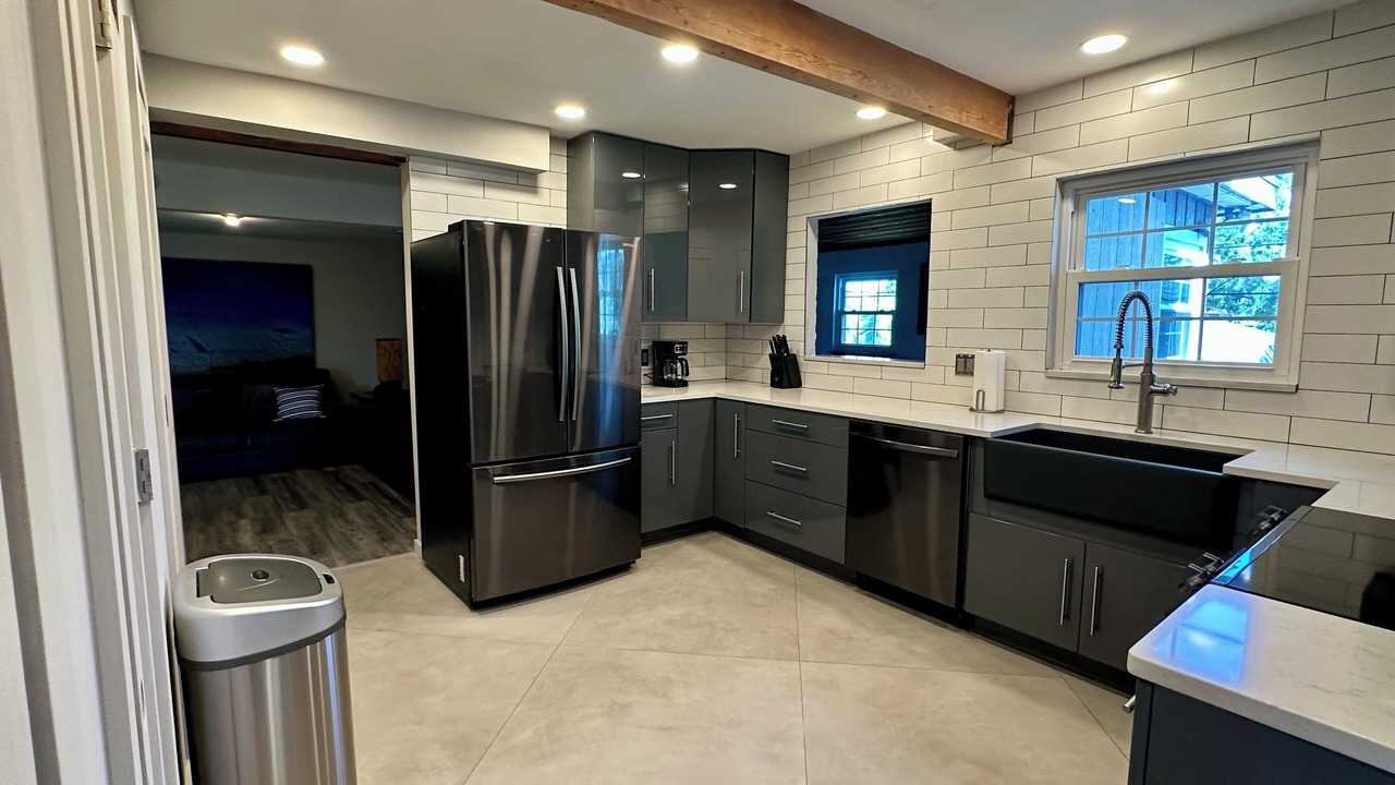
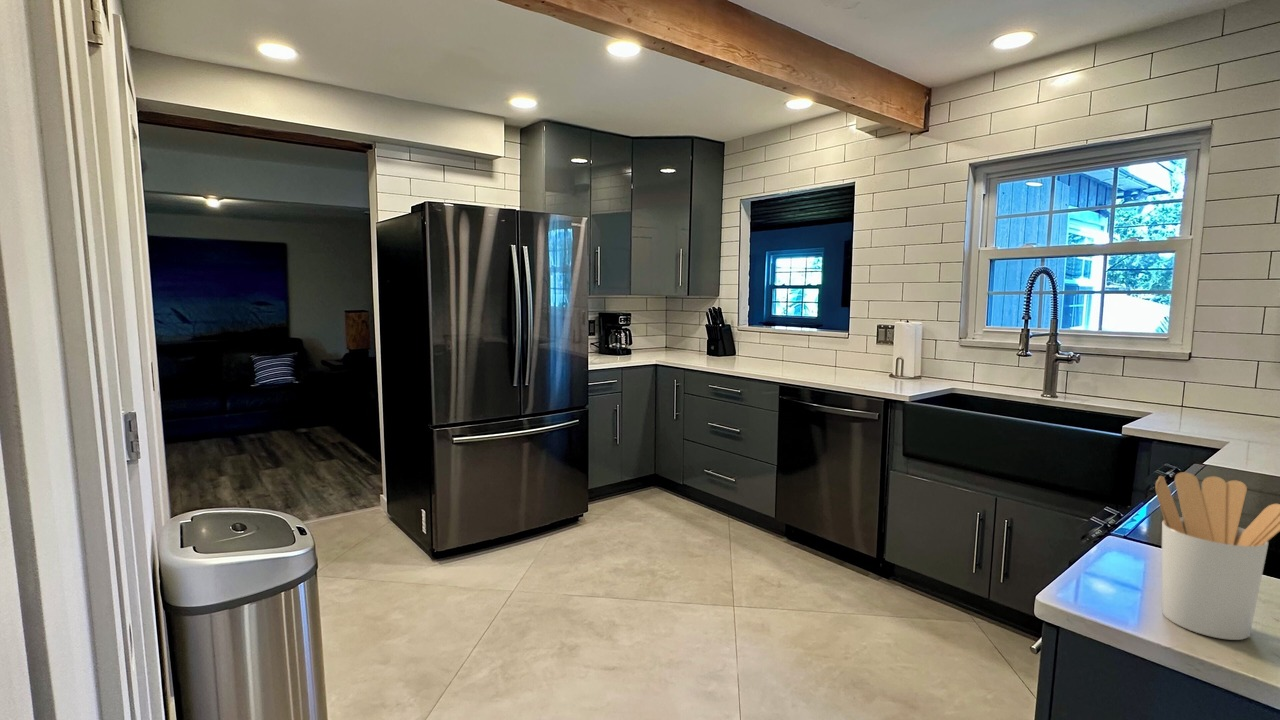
+ utensil holder [1154,471,1280,641]
